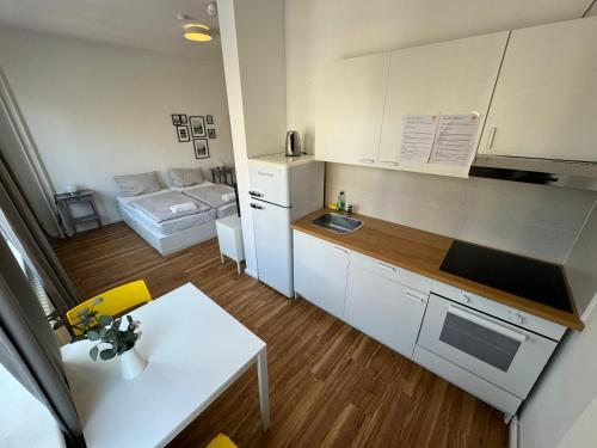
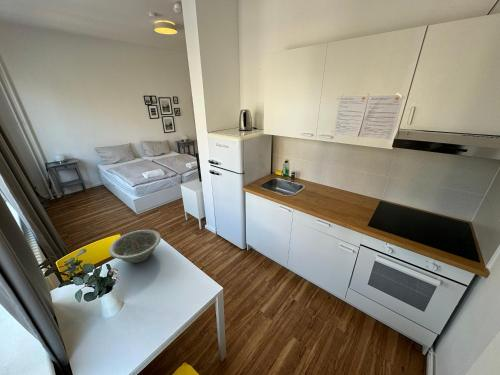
+ decorative bowl [108,229,162,264]
